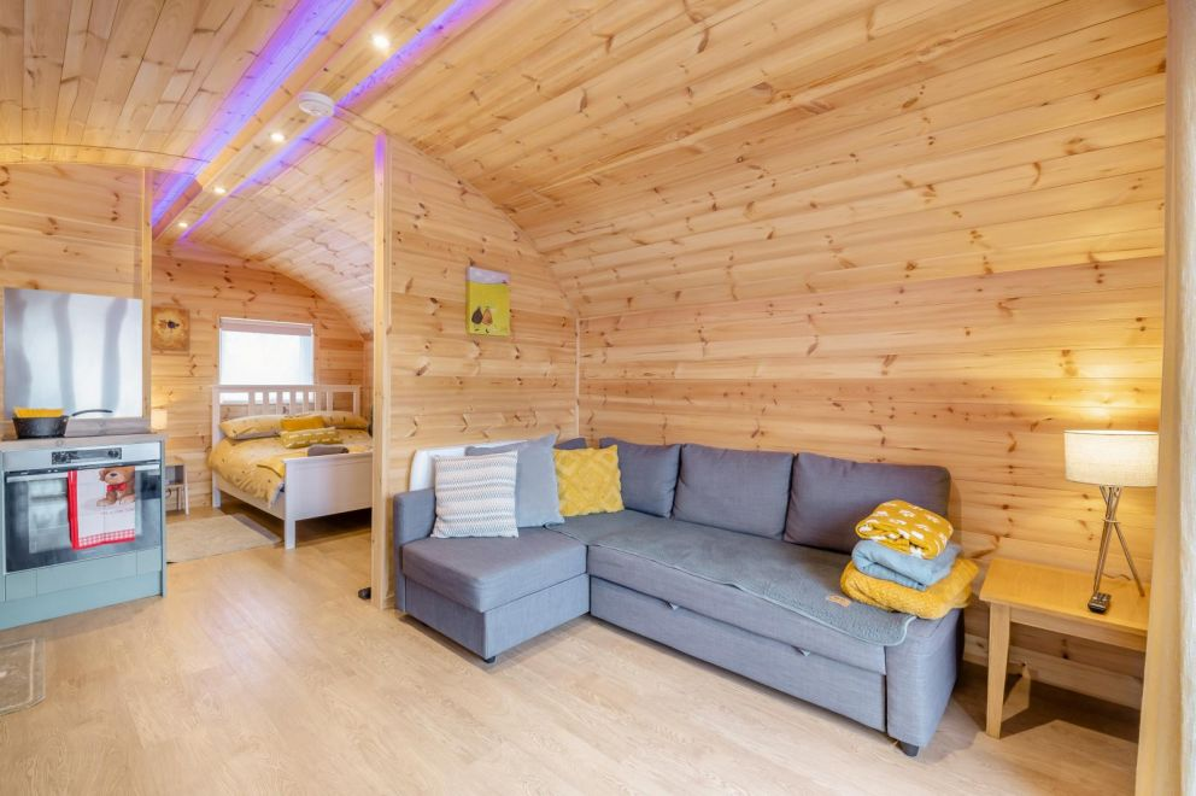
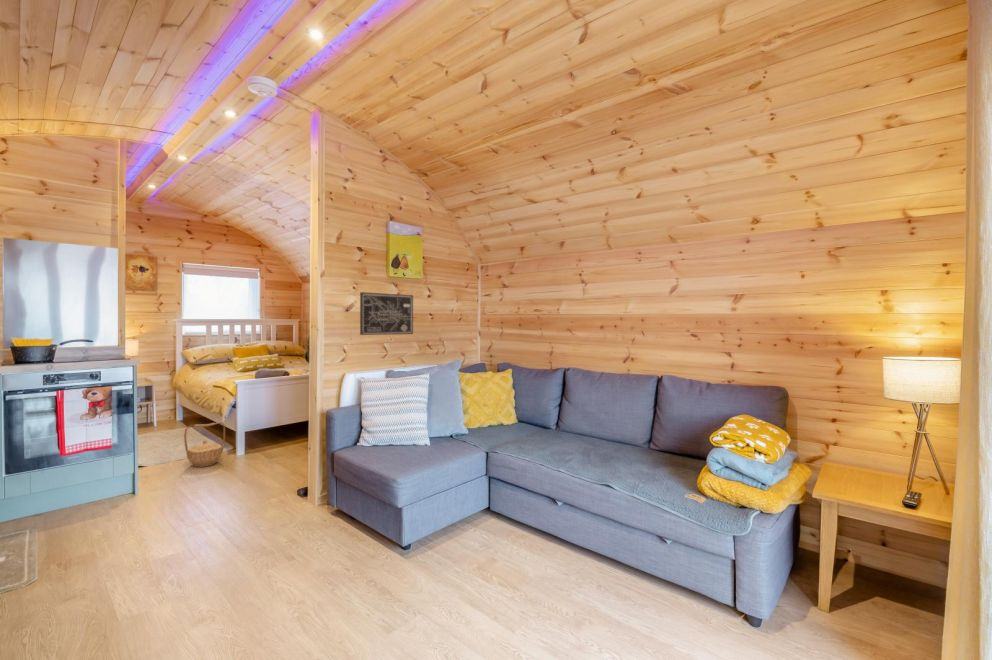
+ basket [183,421,226,468]
+ wall art [359,291,414,336]
